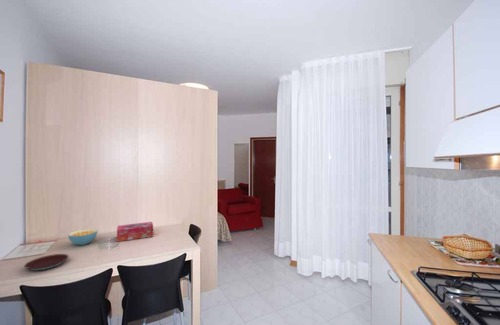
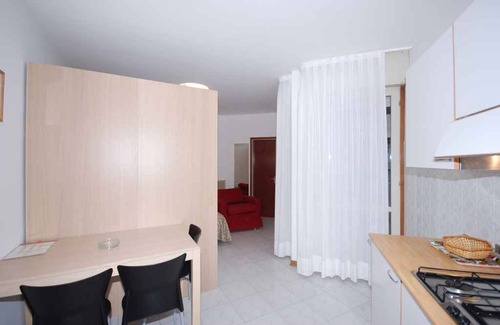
- plate [24,253,69,272]
- tissue box [116,221,154,243]
- cereal bowl [67,228,99,246]
